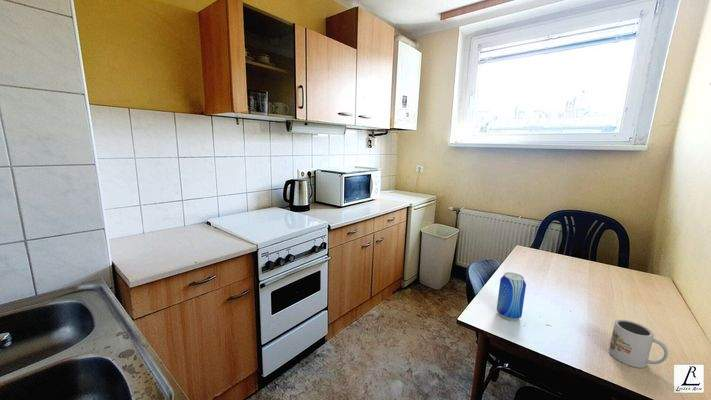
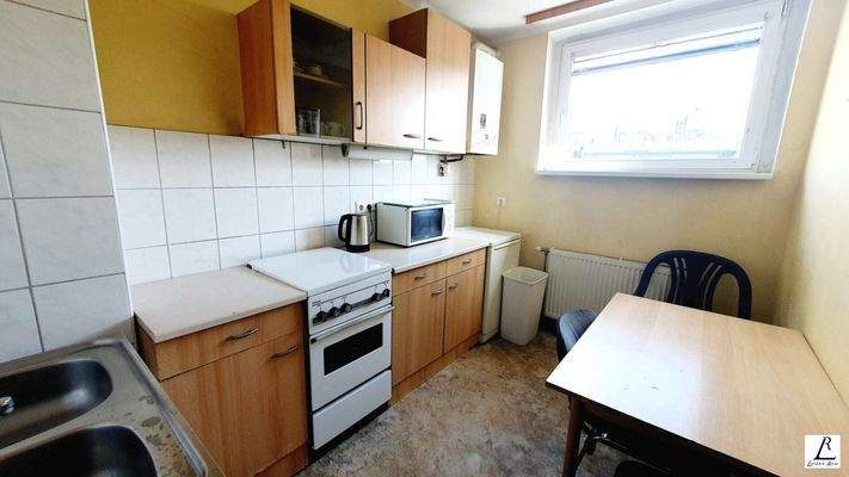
- beer can [496,271,527,322]
- mug [608,319,669,369]
